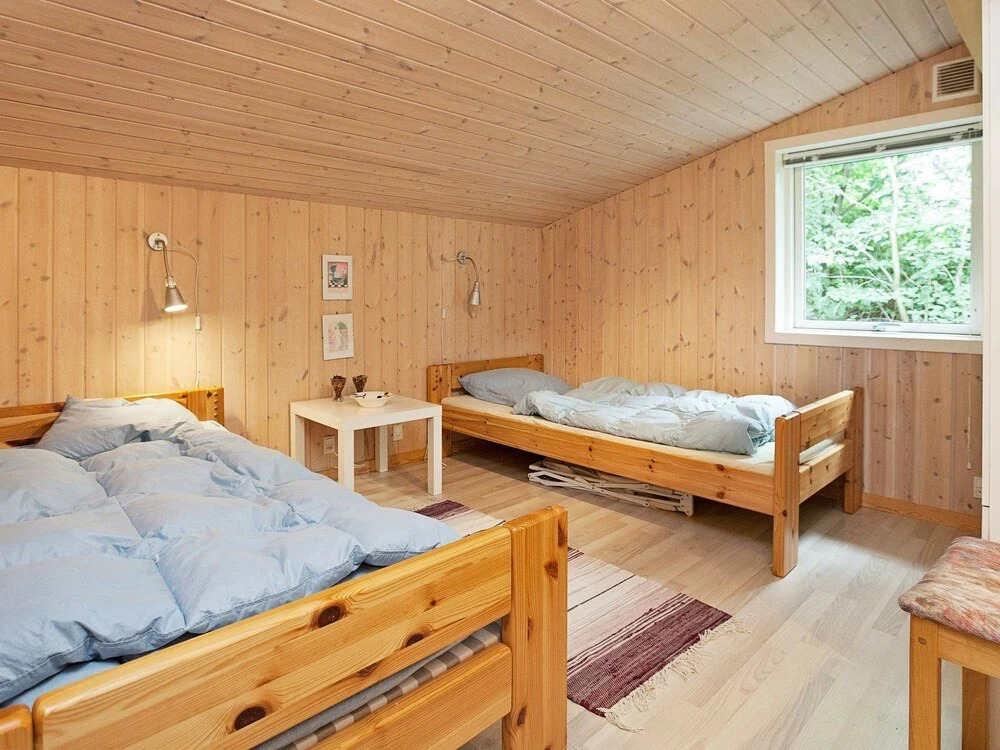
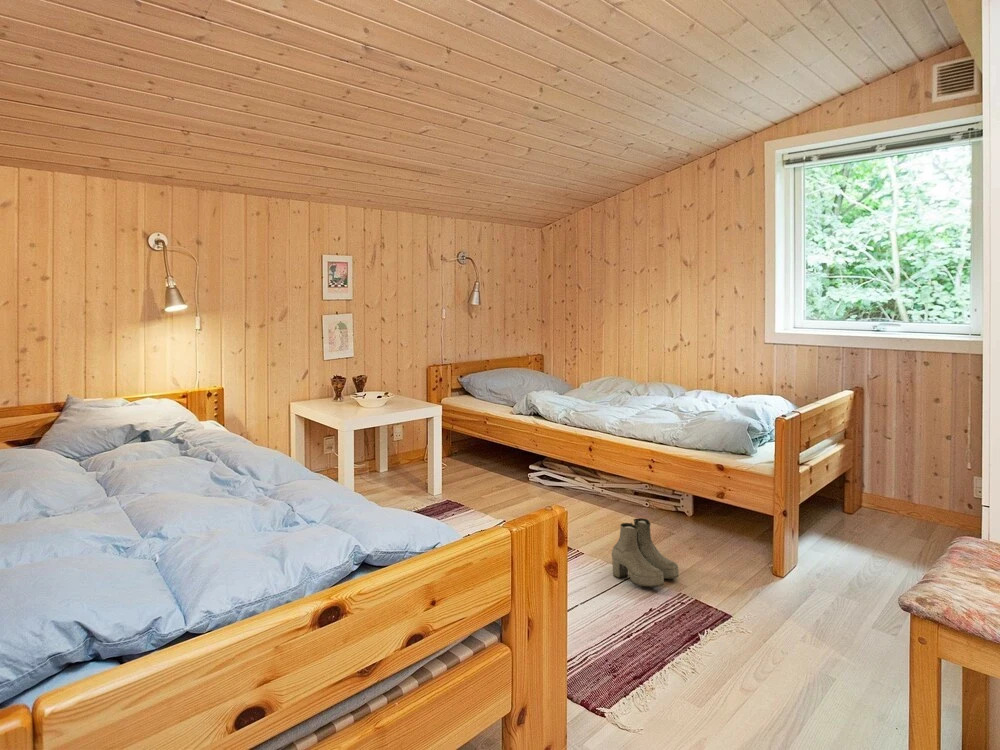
+ boots [611,517,680,588]
